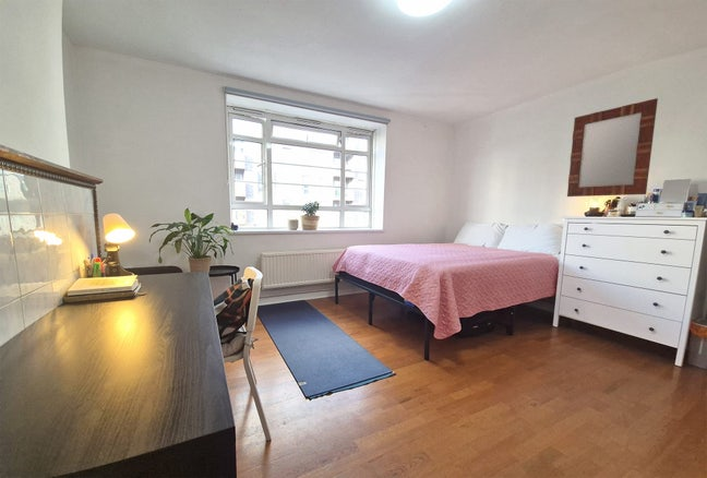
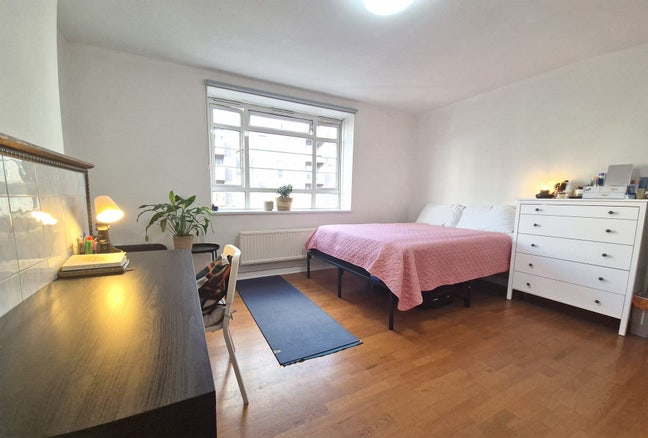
- home mirror [566,97,659,198]
